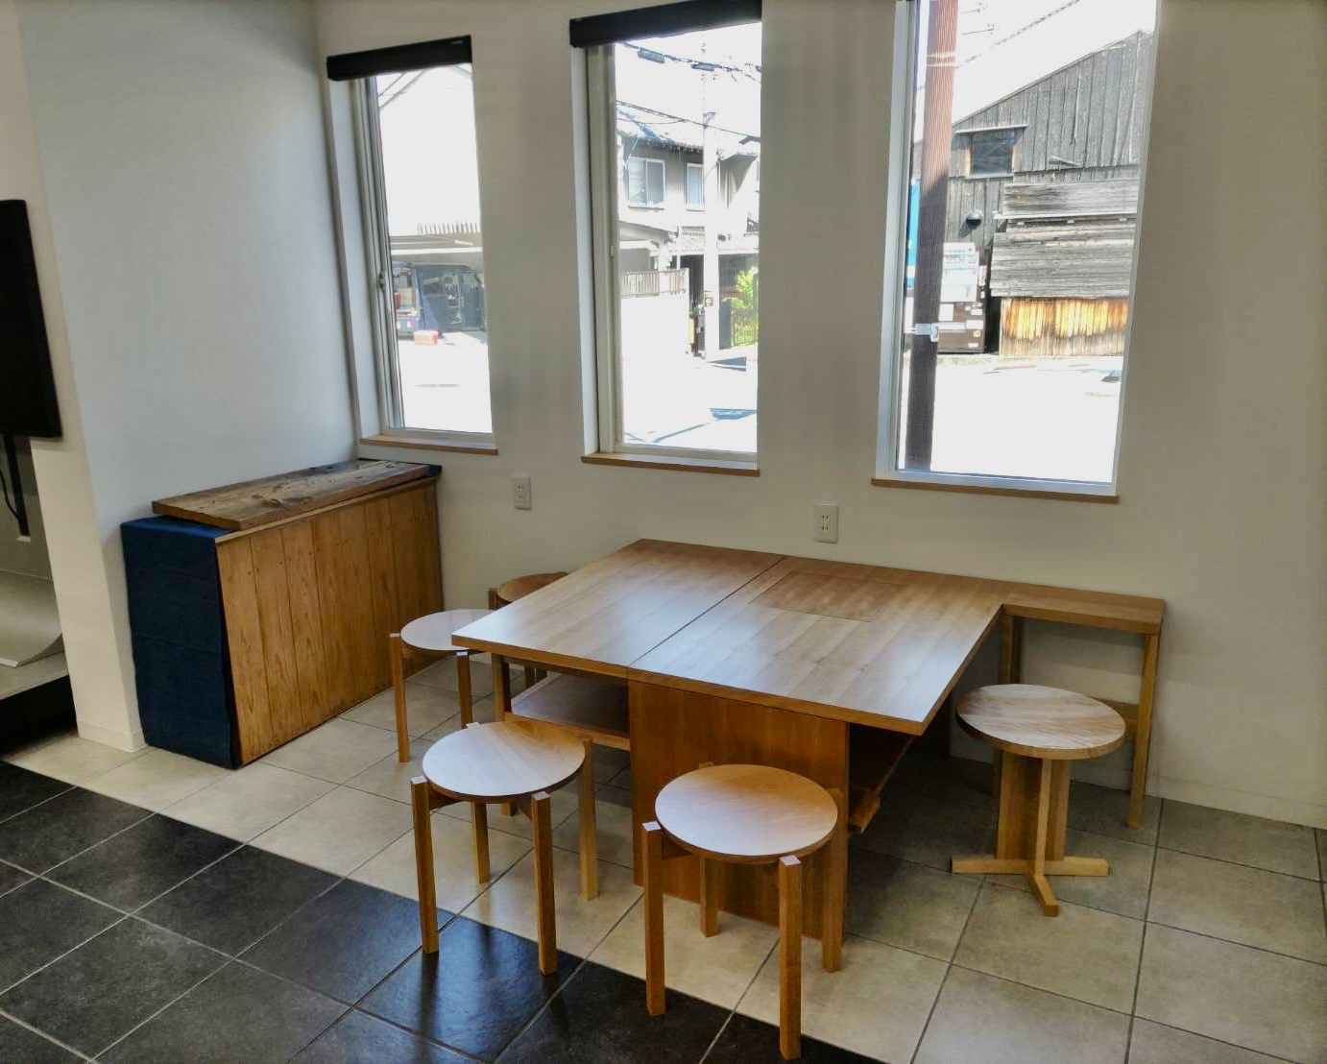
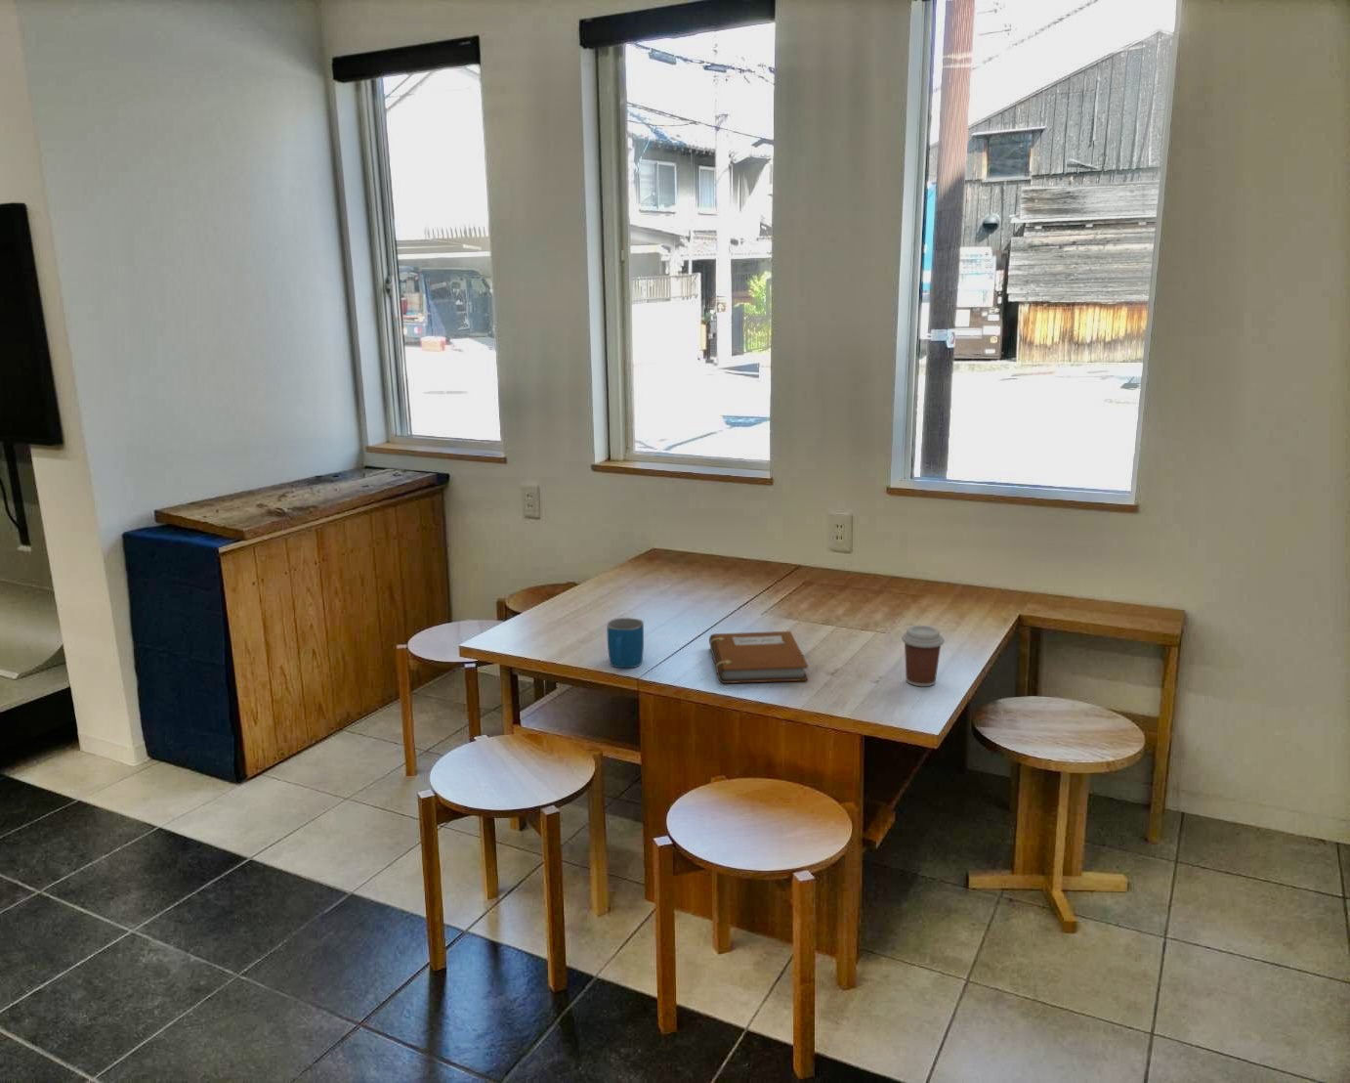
+ mug [605,617,645,669]
+ notebook [708,630,809,684]
+ coffee cup [900,624,946,687]
